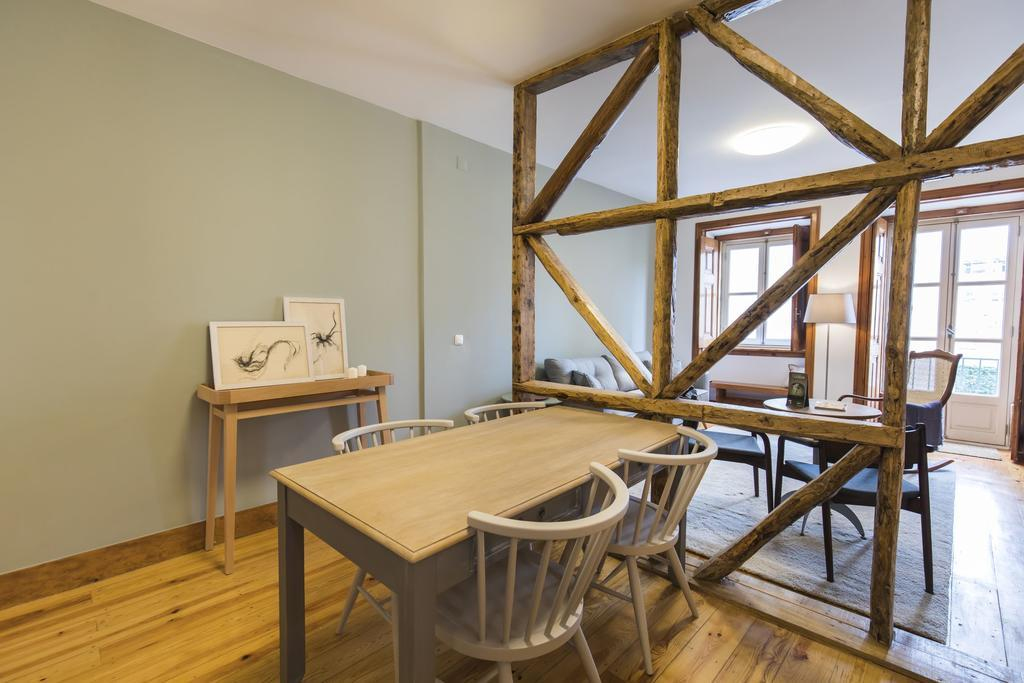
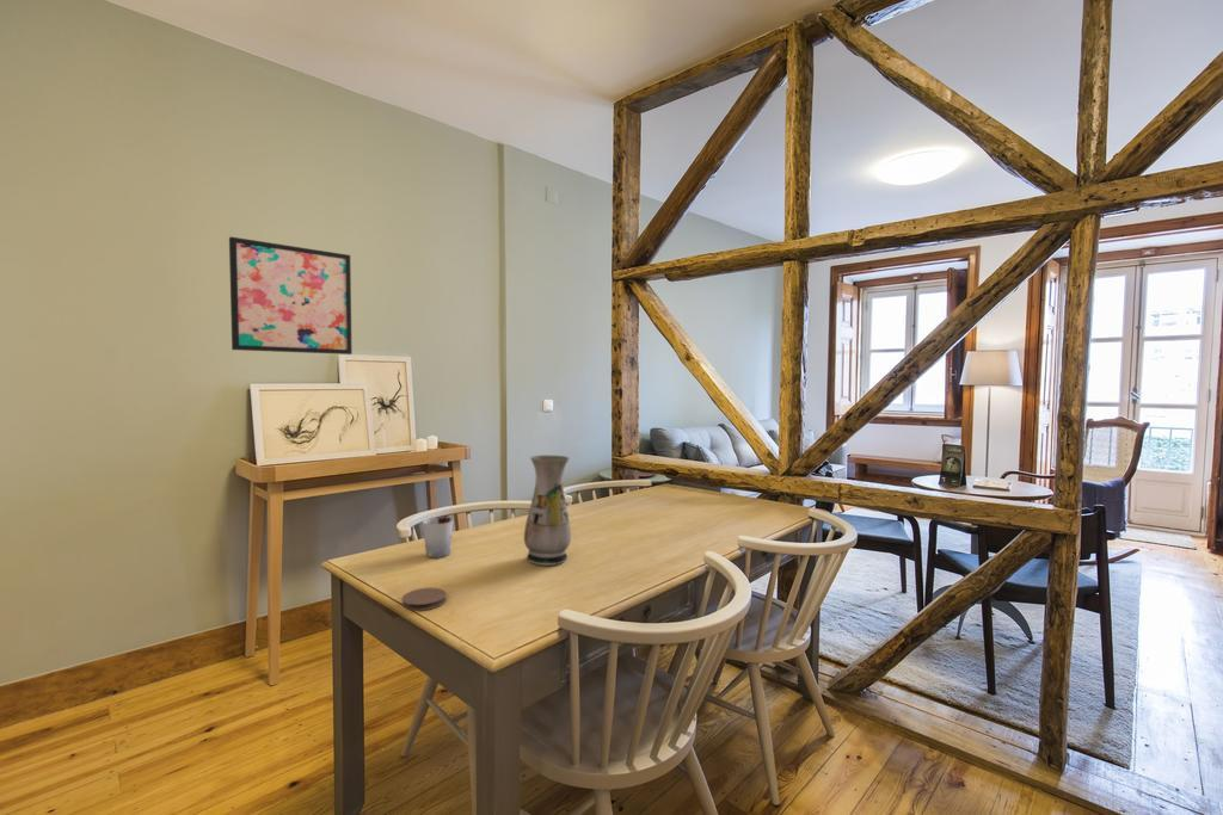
+ vase [523,455,572,567]
+ wall art [228,235,354,356]
+ cup [422,515,455,558]
+ coaster [401,587,448,611]
